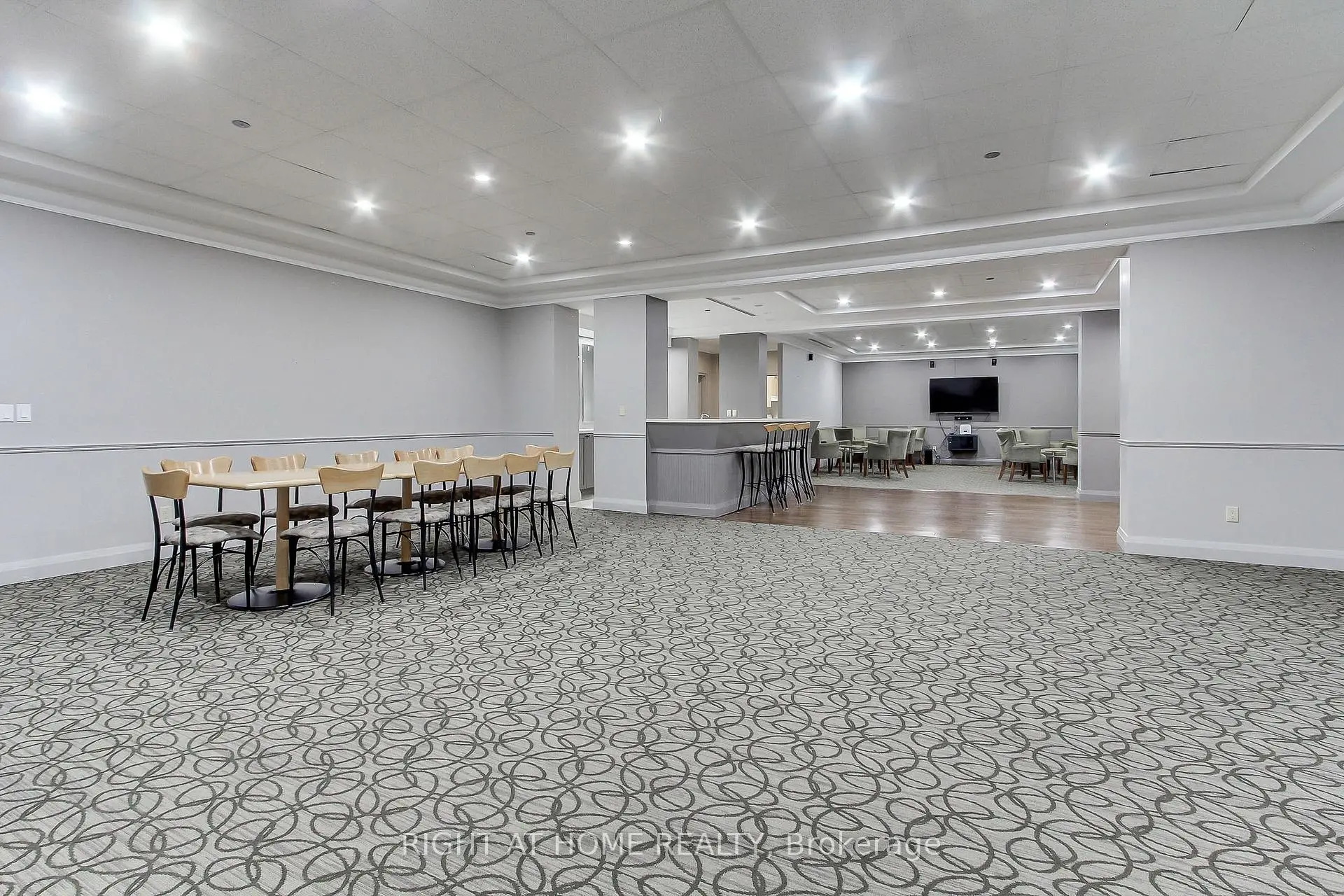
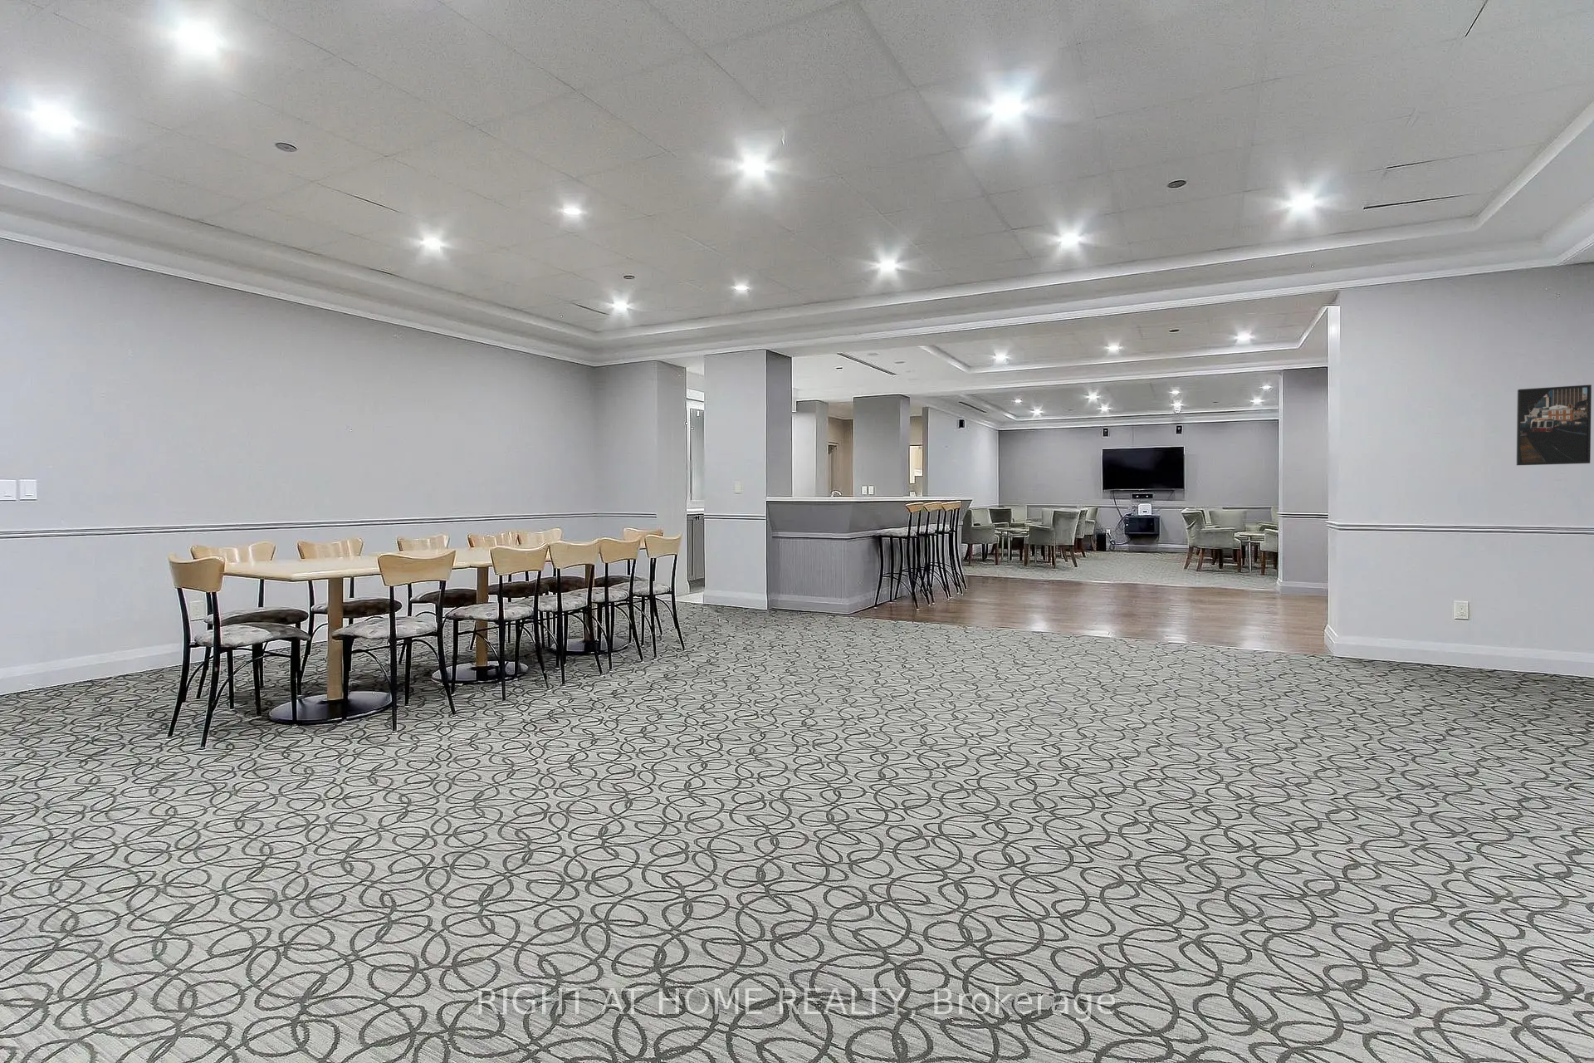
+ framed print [1516,383,1593,466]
